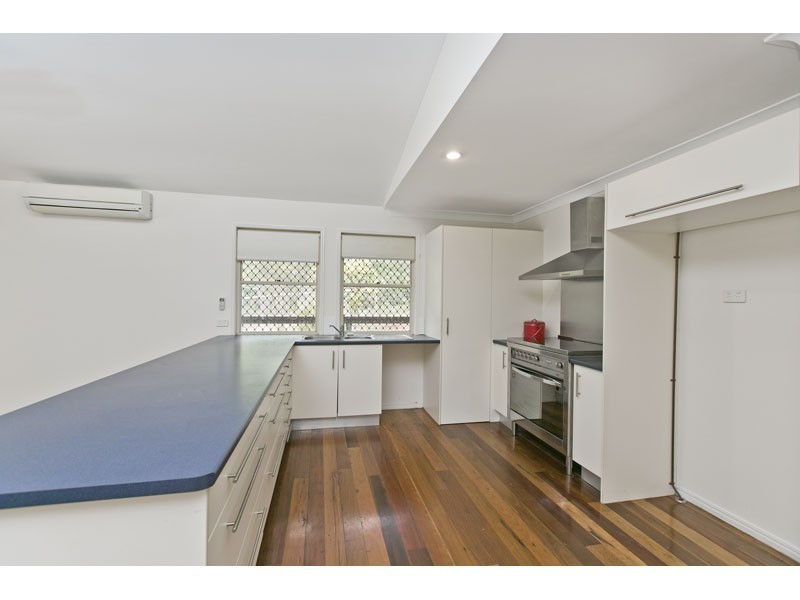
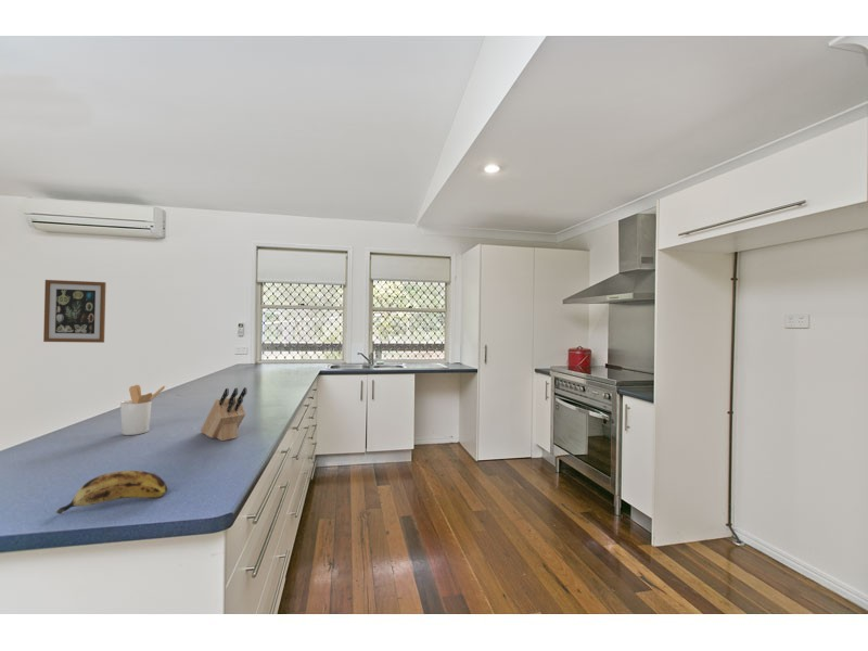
+ utensil holder [119,384,166,436]
+ knife block [200,386,247,442]
+ banana [55,470,168,515]
+ wall art [42,279,107,344]
